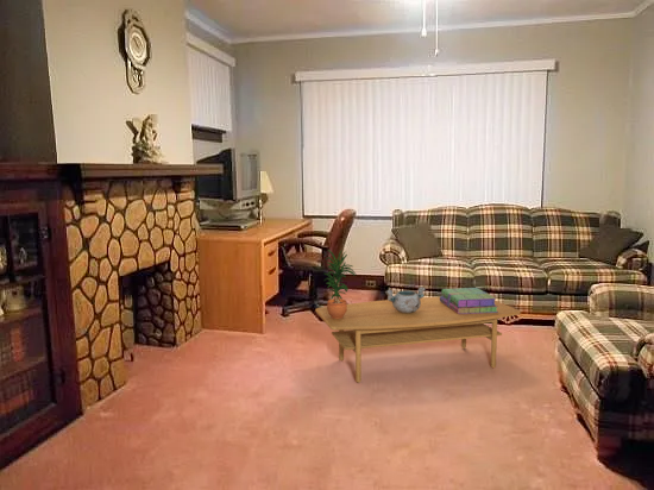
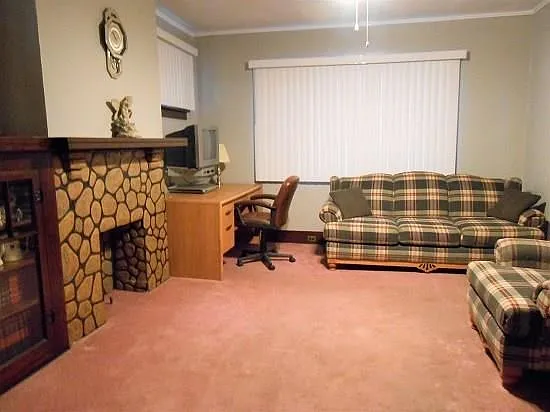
- potted plant [323,249,357,319]
- stack of books [439,287,498,314]
- decorative bowl [384,285,427,313]
- coffee table [314,296,521,384]
